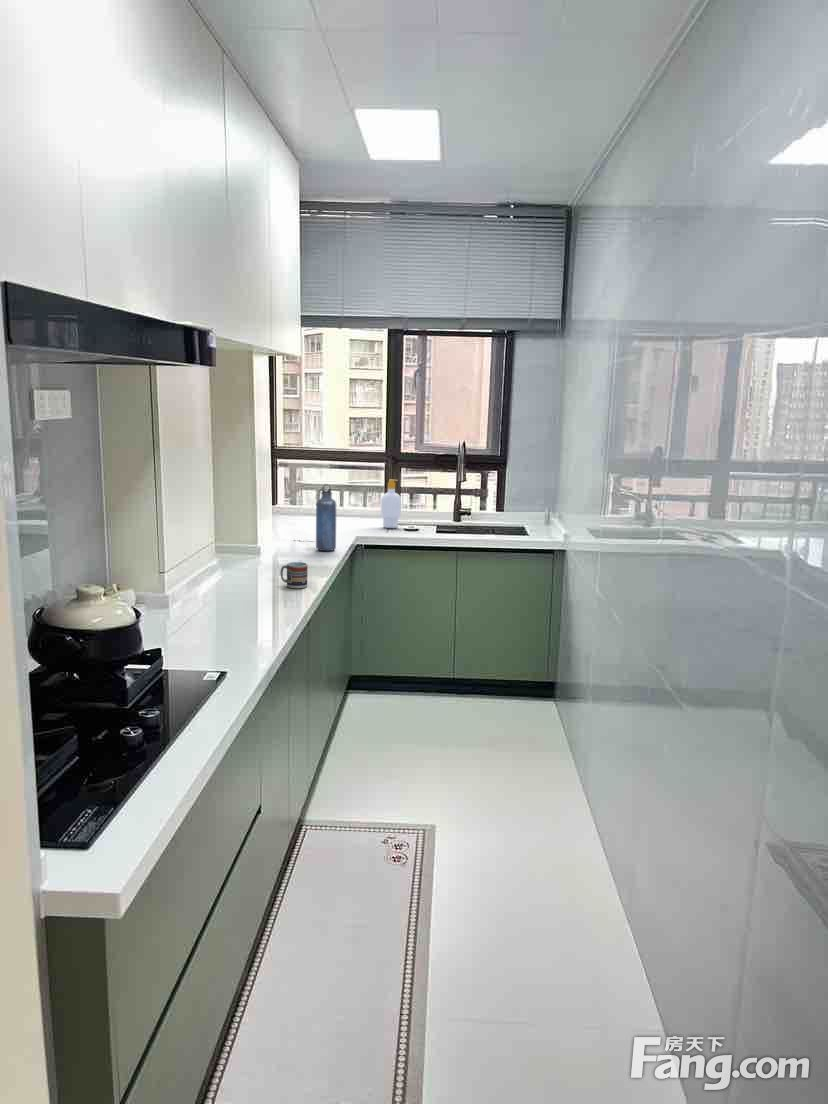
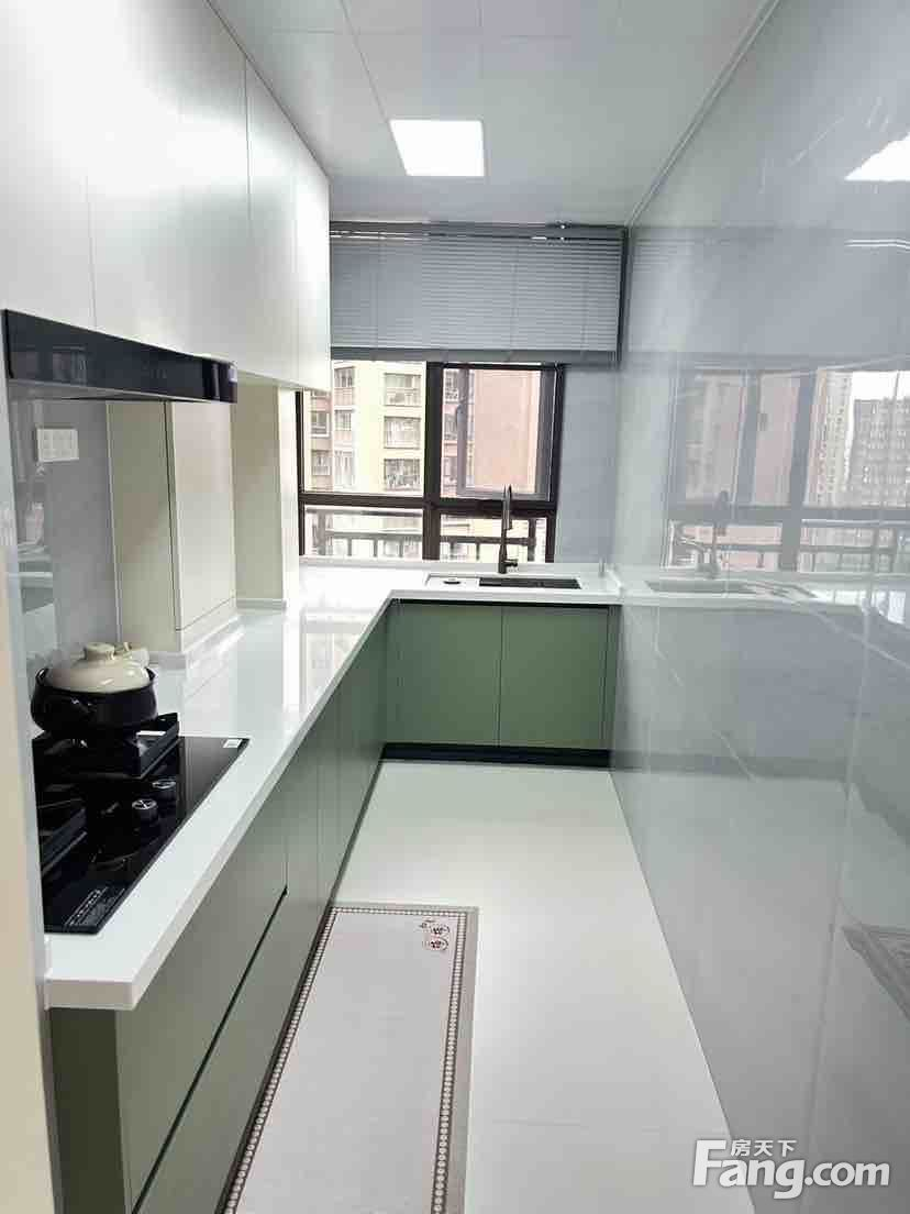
- cup [279,561,309,589]
- soap bottle [380,479,402,529]
- water bottle [314,483,337,552]
